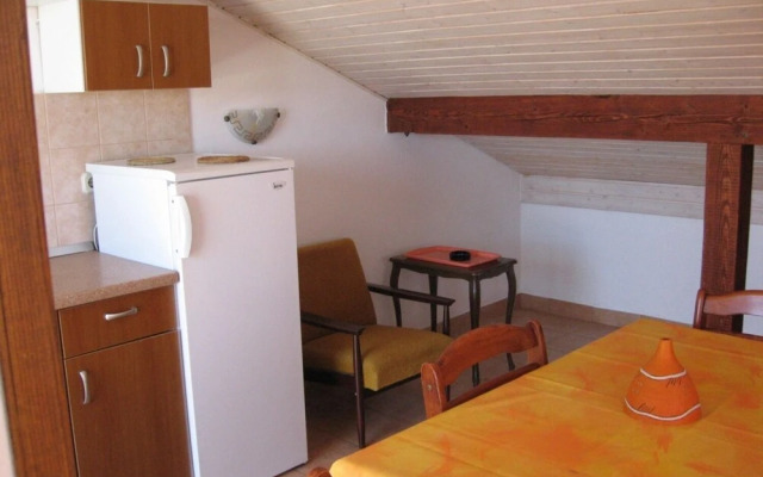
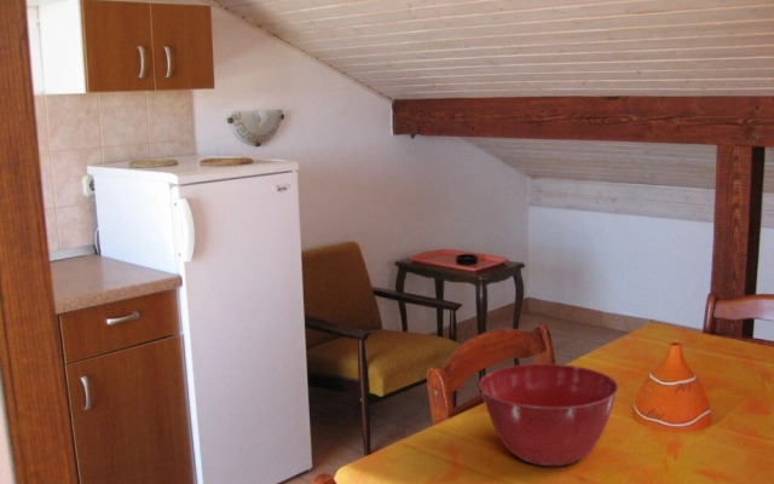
+ mixing bowl [478,363,619,467]
